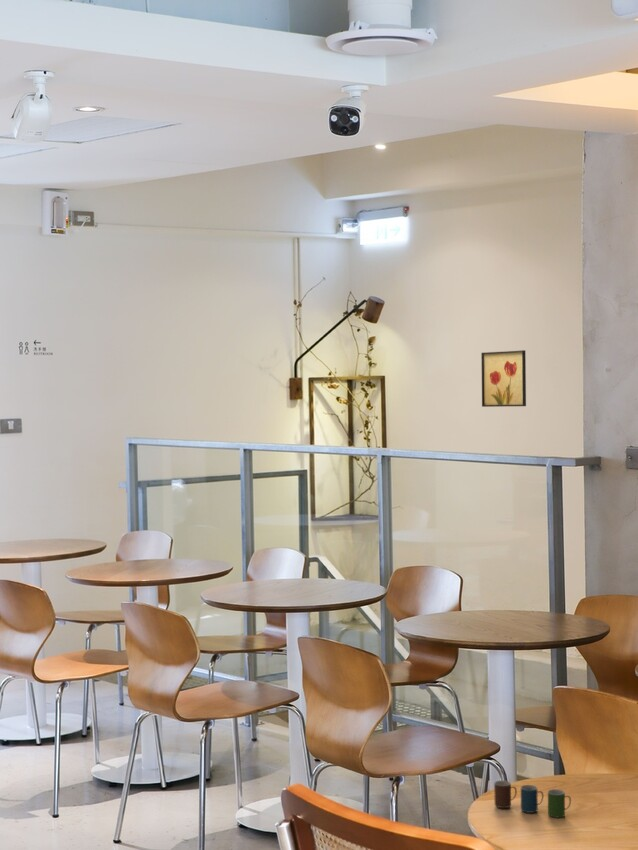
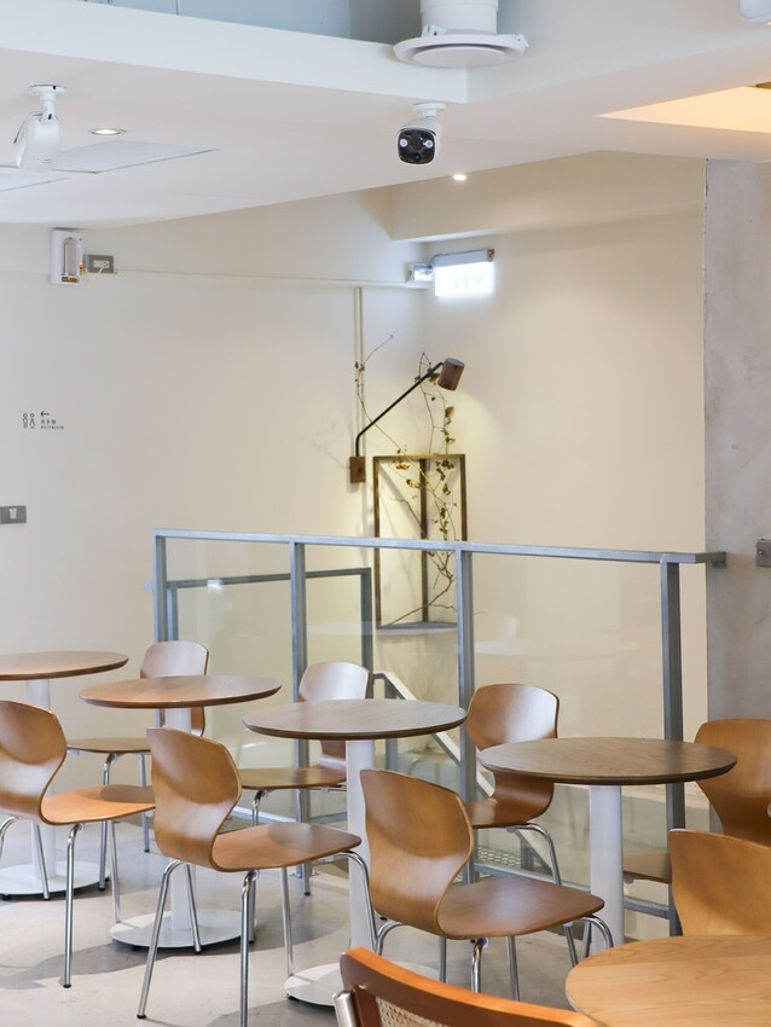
- cup [493,780,572,819]
- wall art [480,349,527,408]
